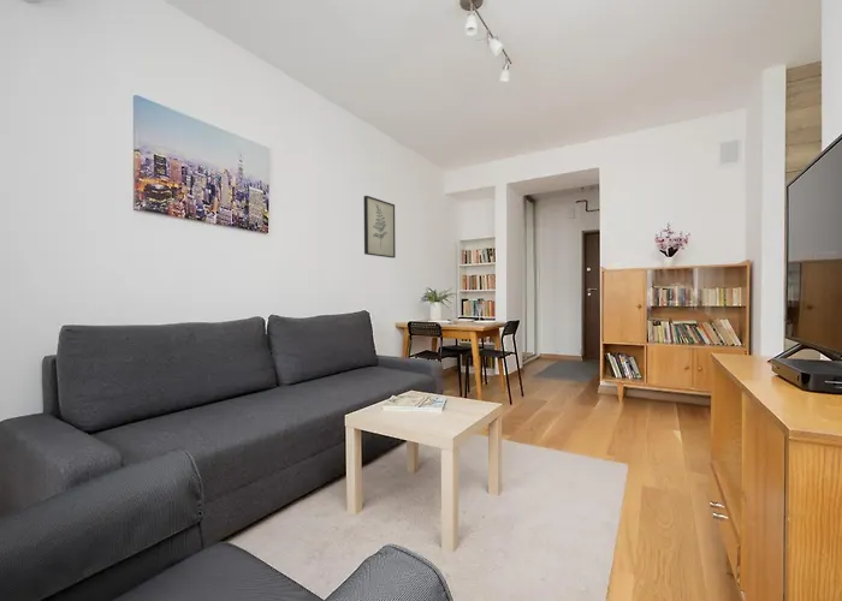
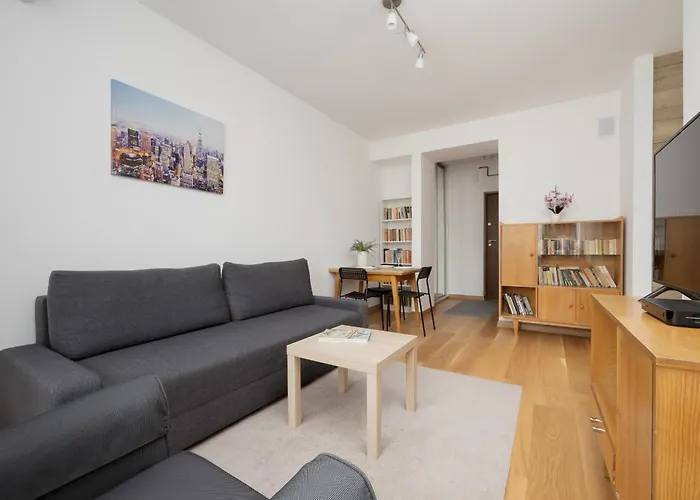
- wall art [363,195,397,260]
